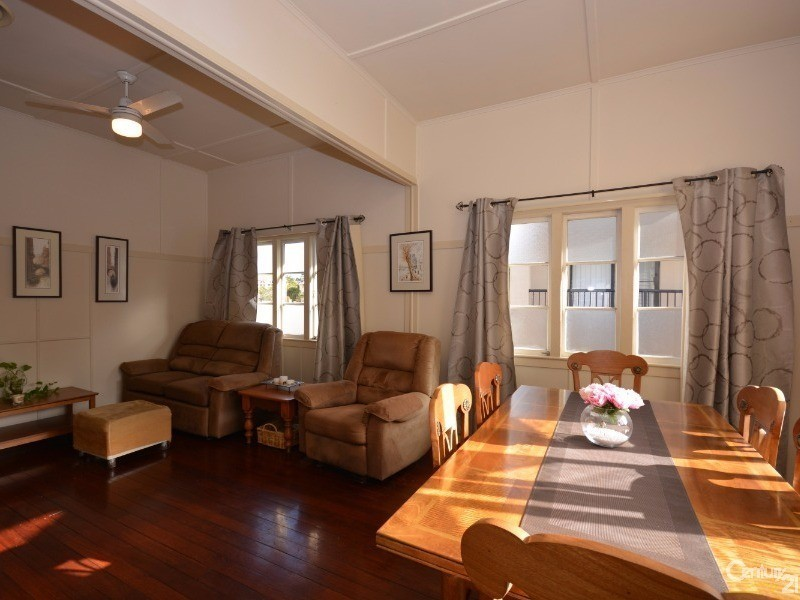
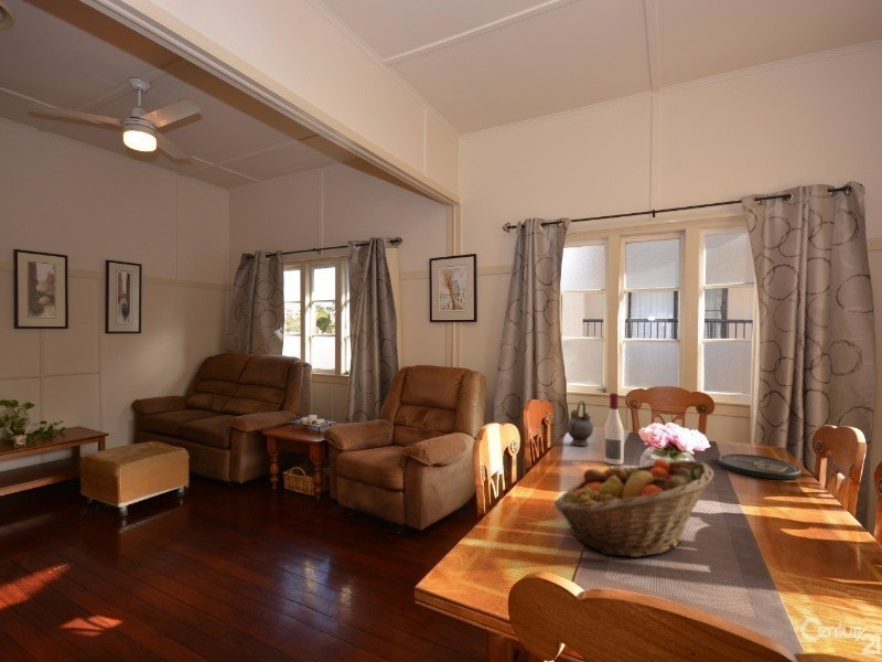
+ fruit basket [553,458,714,558]
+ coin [718,452,803,481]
+ alcohol [603,392,625,466]
+ teapot [564,399,594,447]
